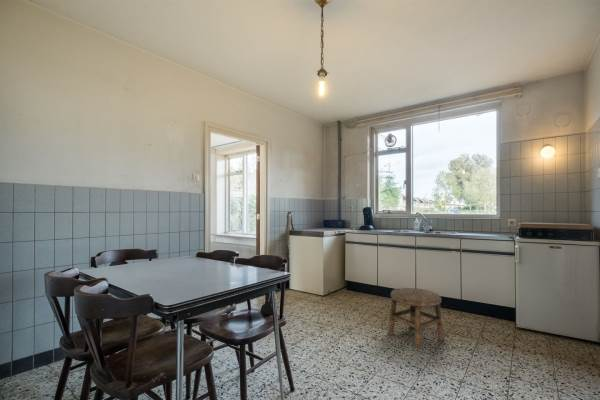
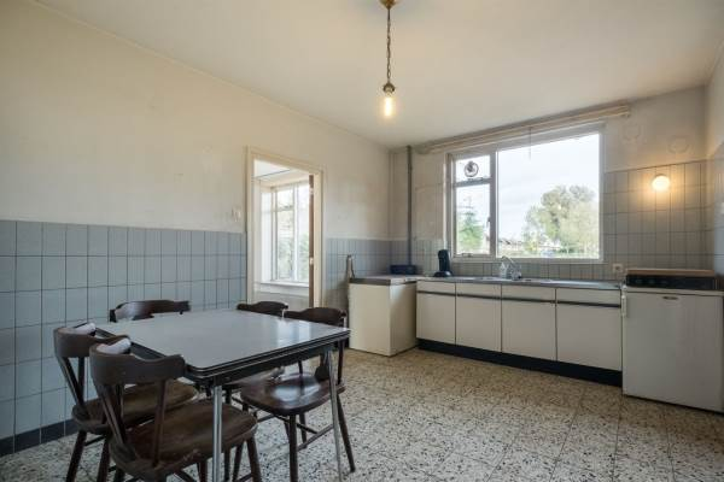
- stool [387,287,446,350]
